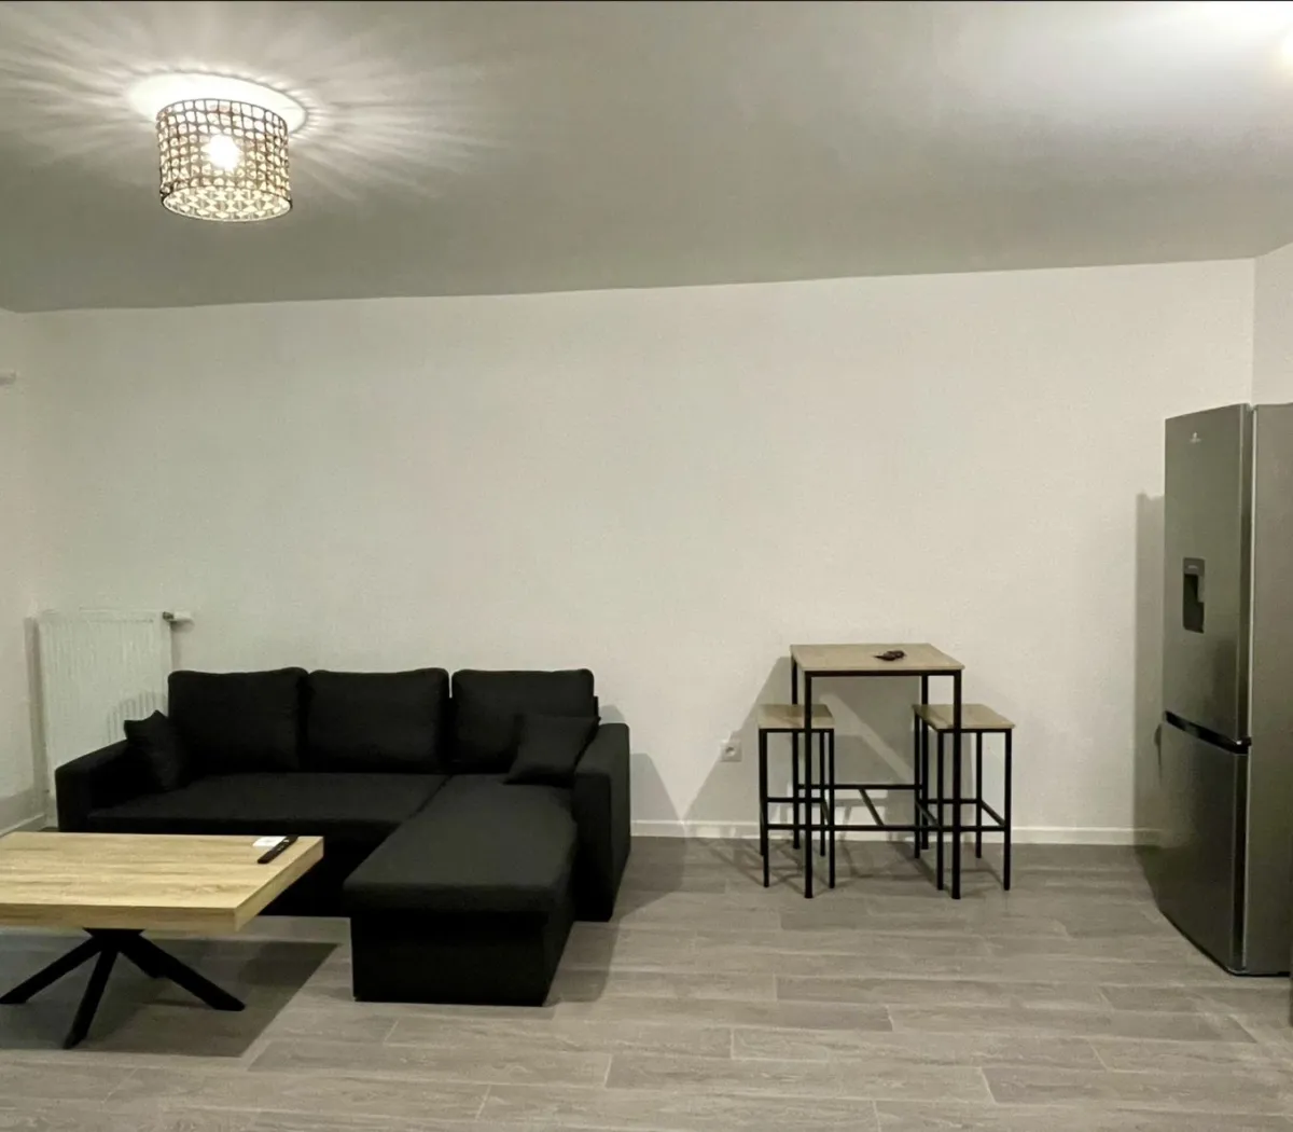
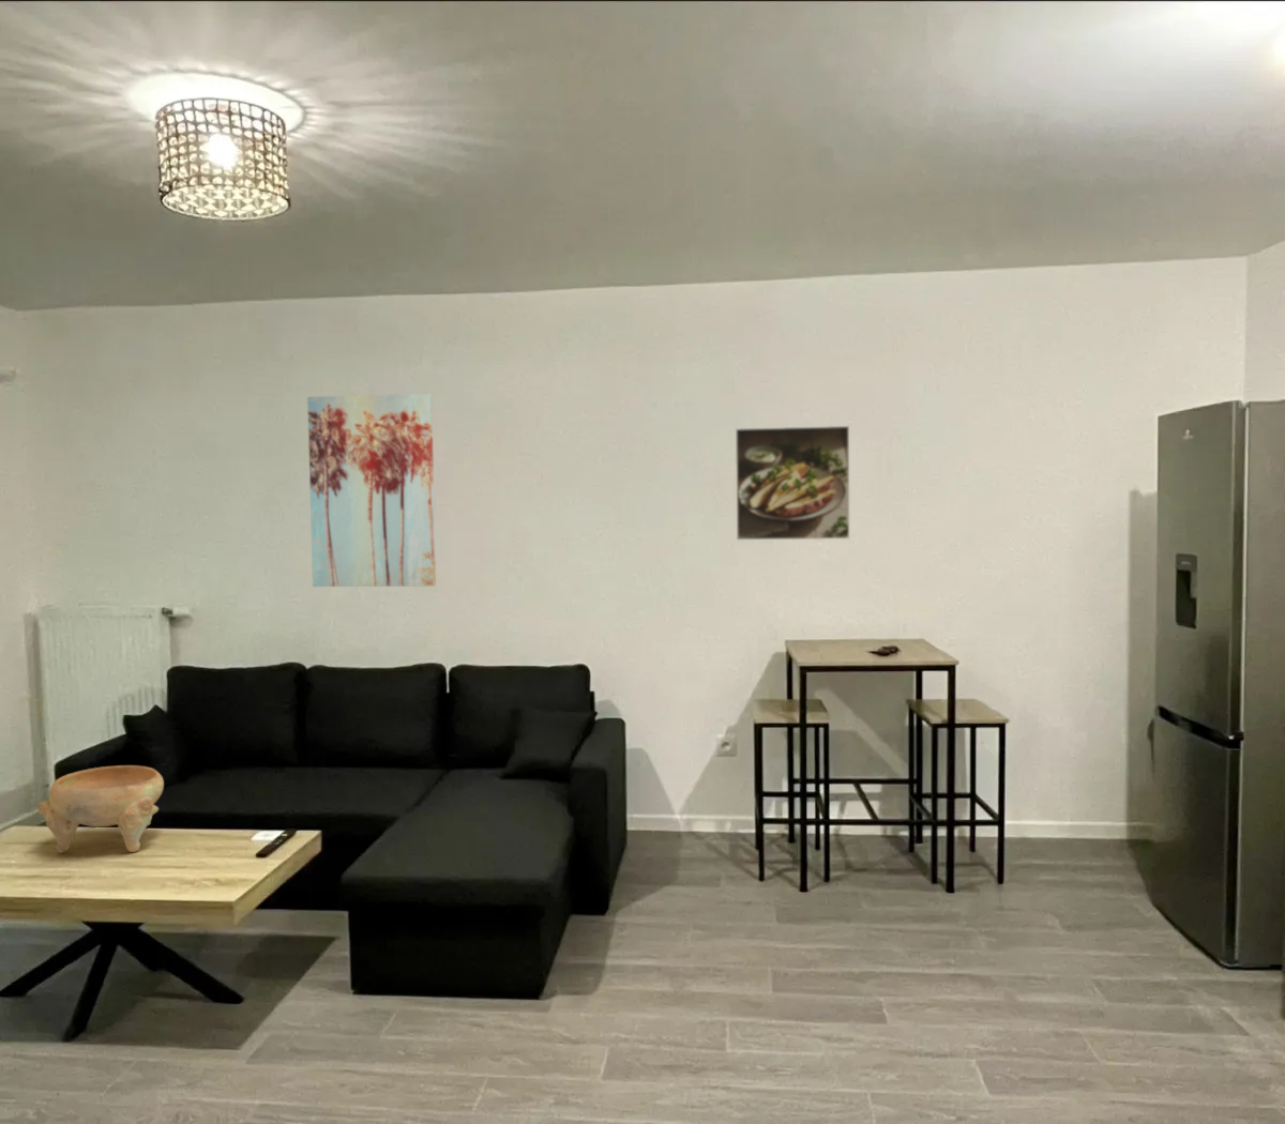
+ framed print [734,425,850,541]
+ decorative bowl [36,765,165,854]
+ wall art [306,393,437,588]
